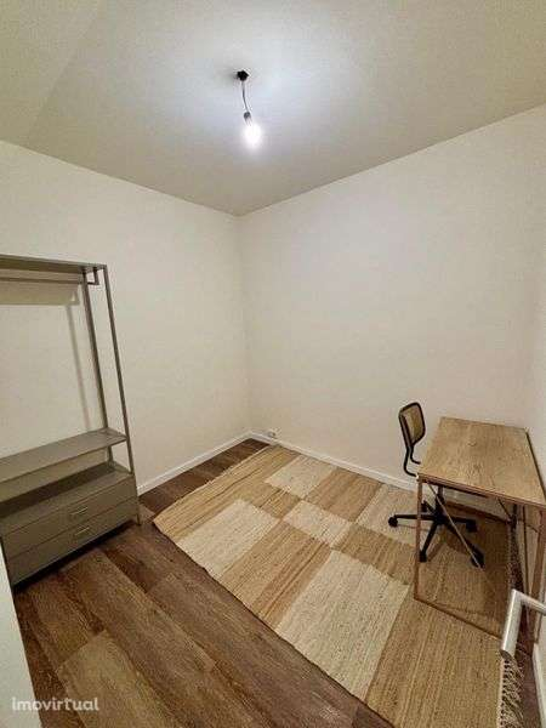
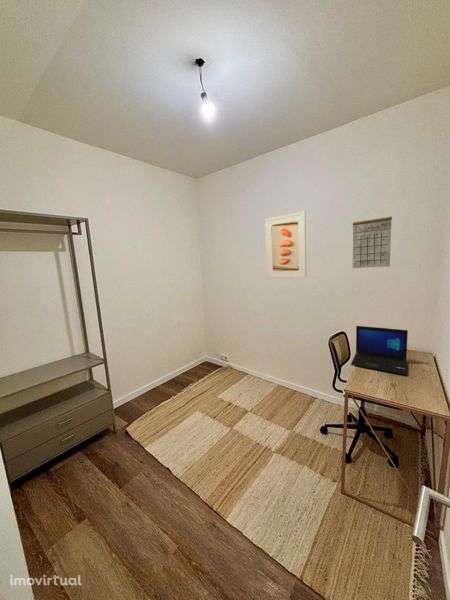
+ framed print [264,211,307,279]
+ laptop [350,325,409,376]
+ calendar [352,207,393,269]
